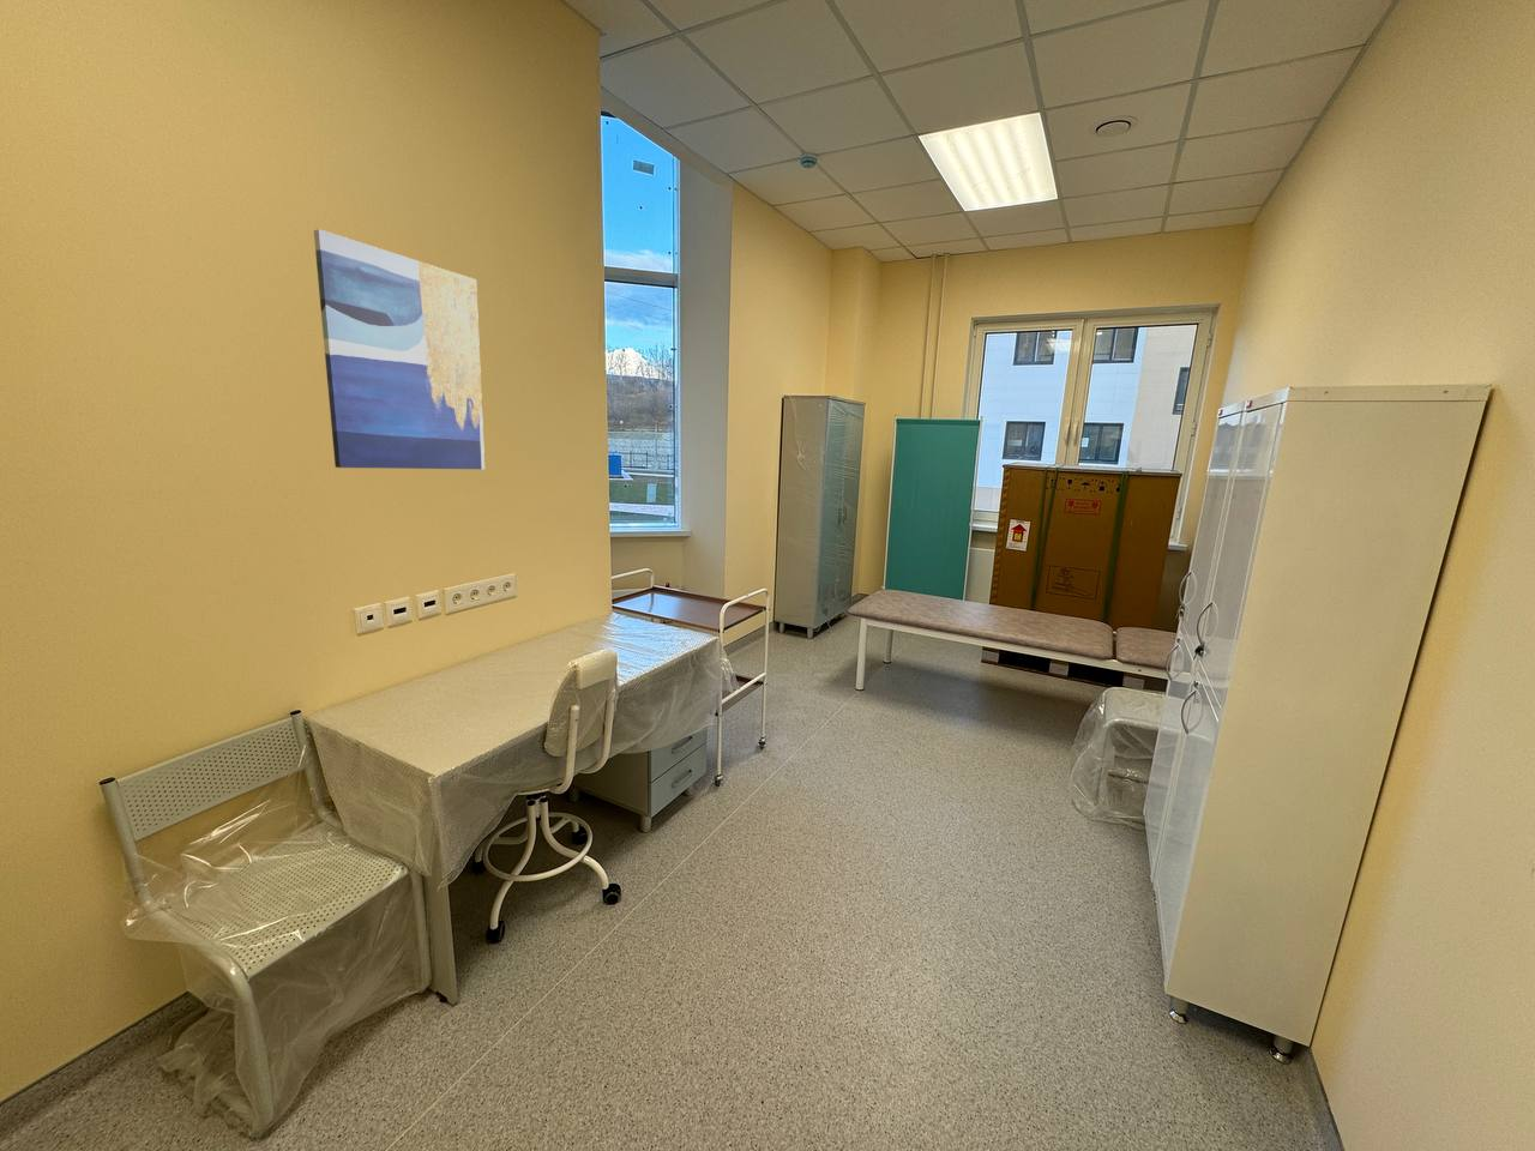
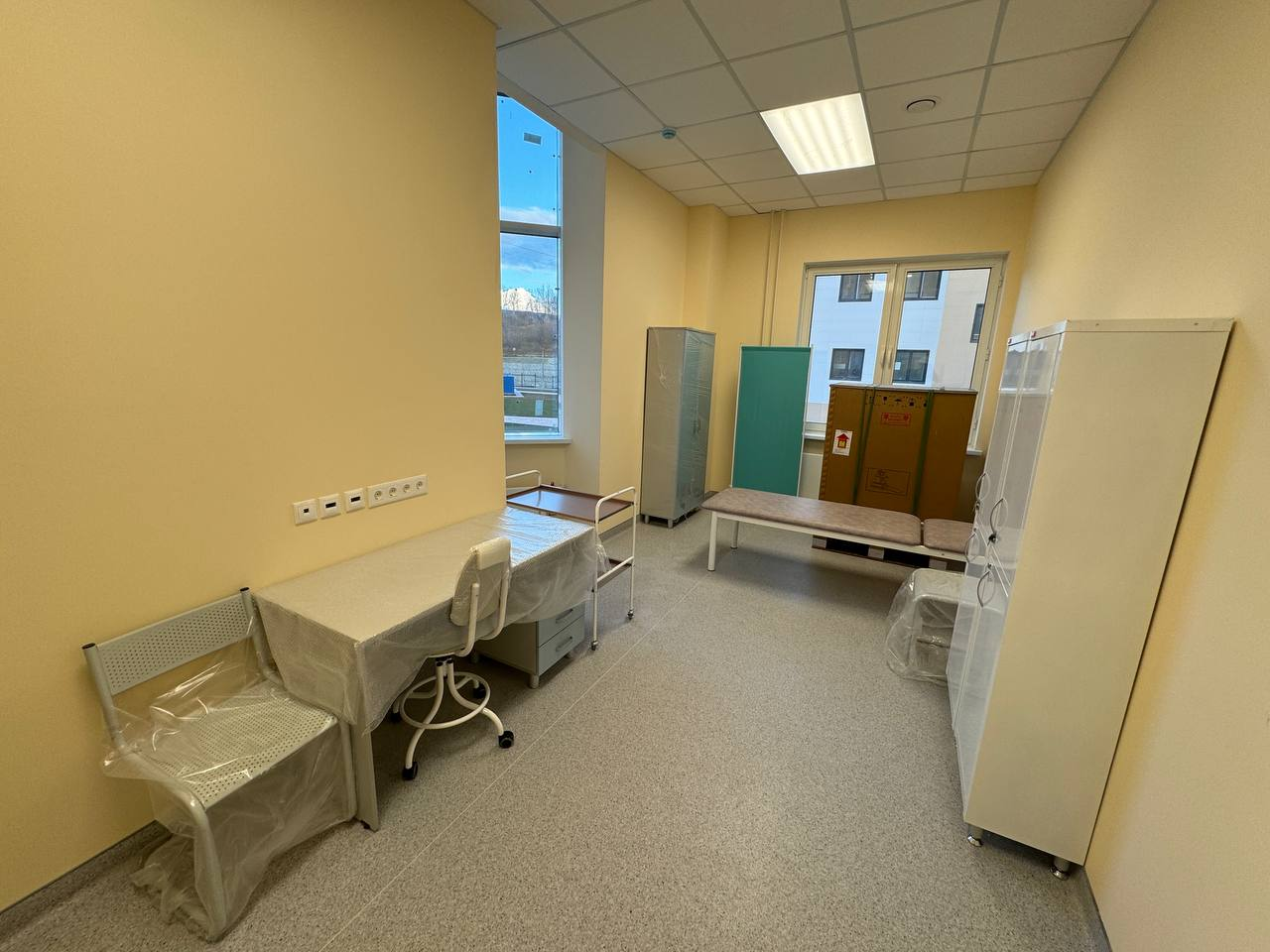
- wall art [313,227,486,470]
